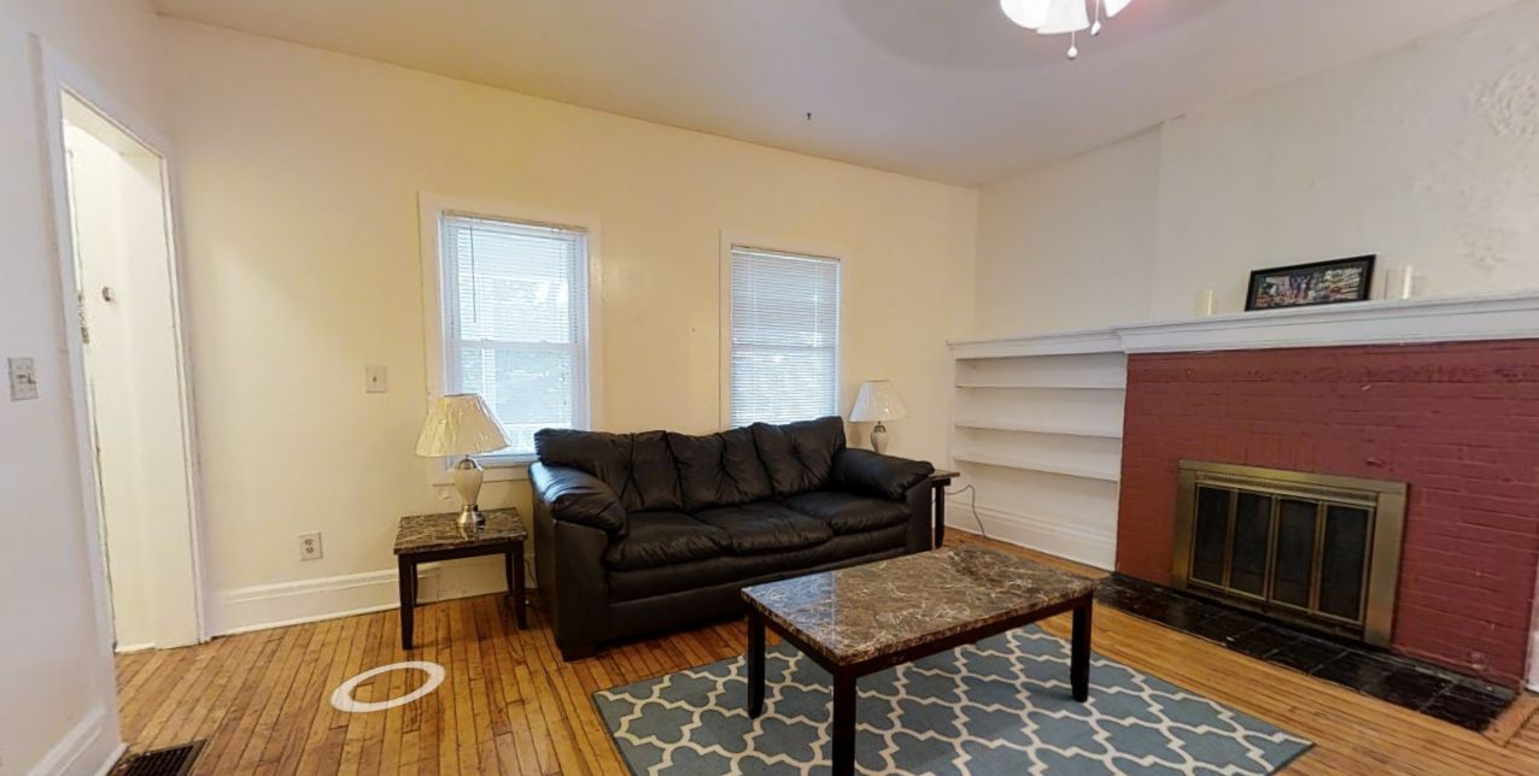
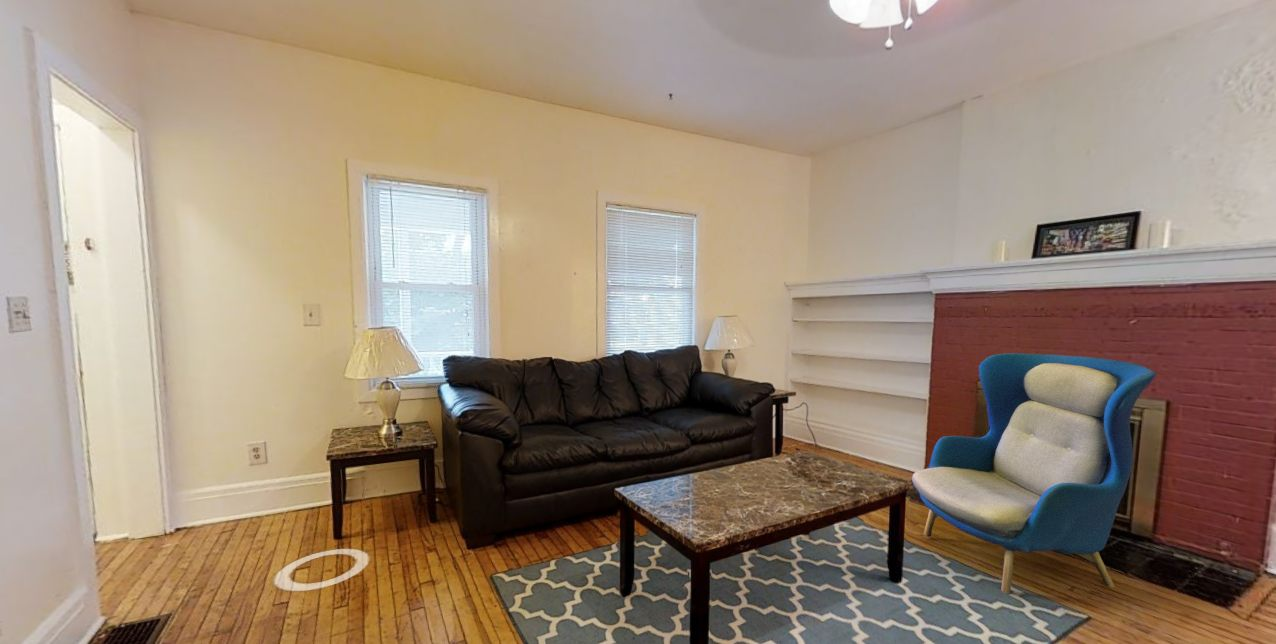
+ armchair [911,352,1157,595]
